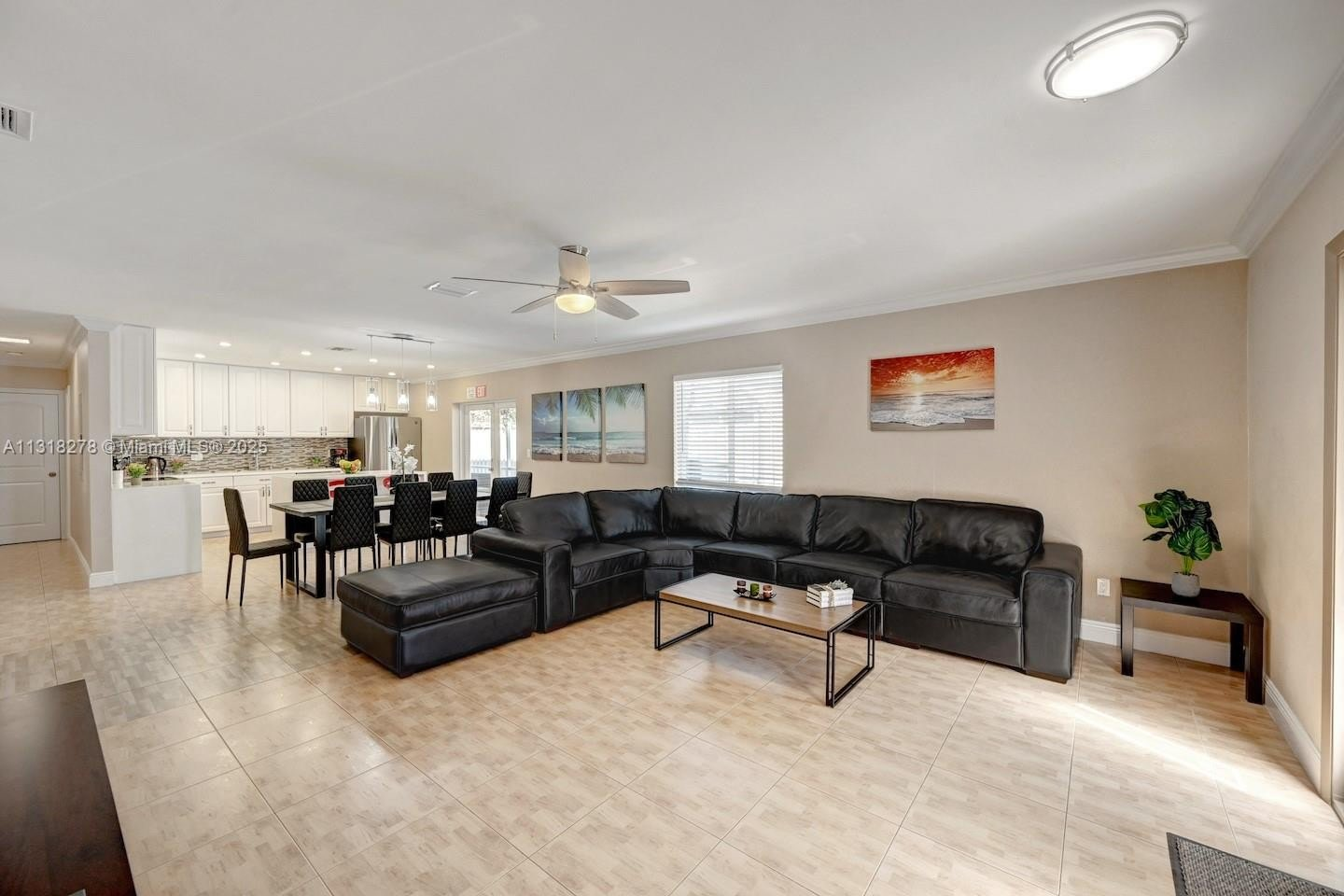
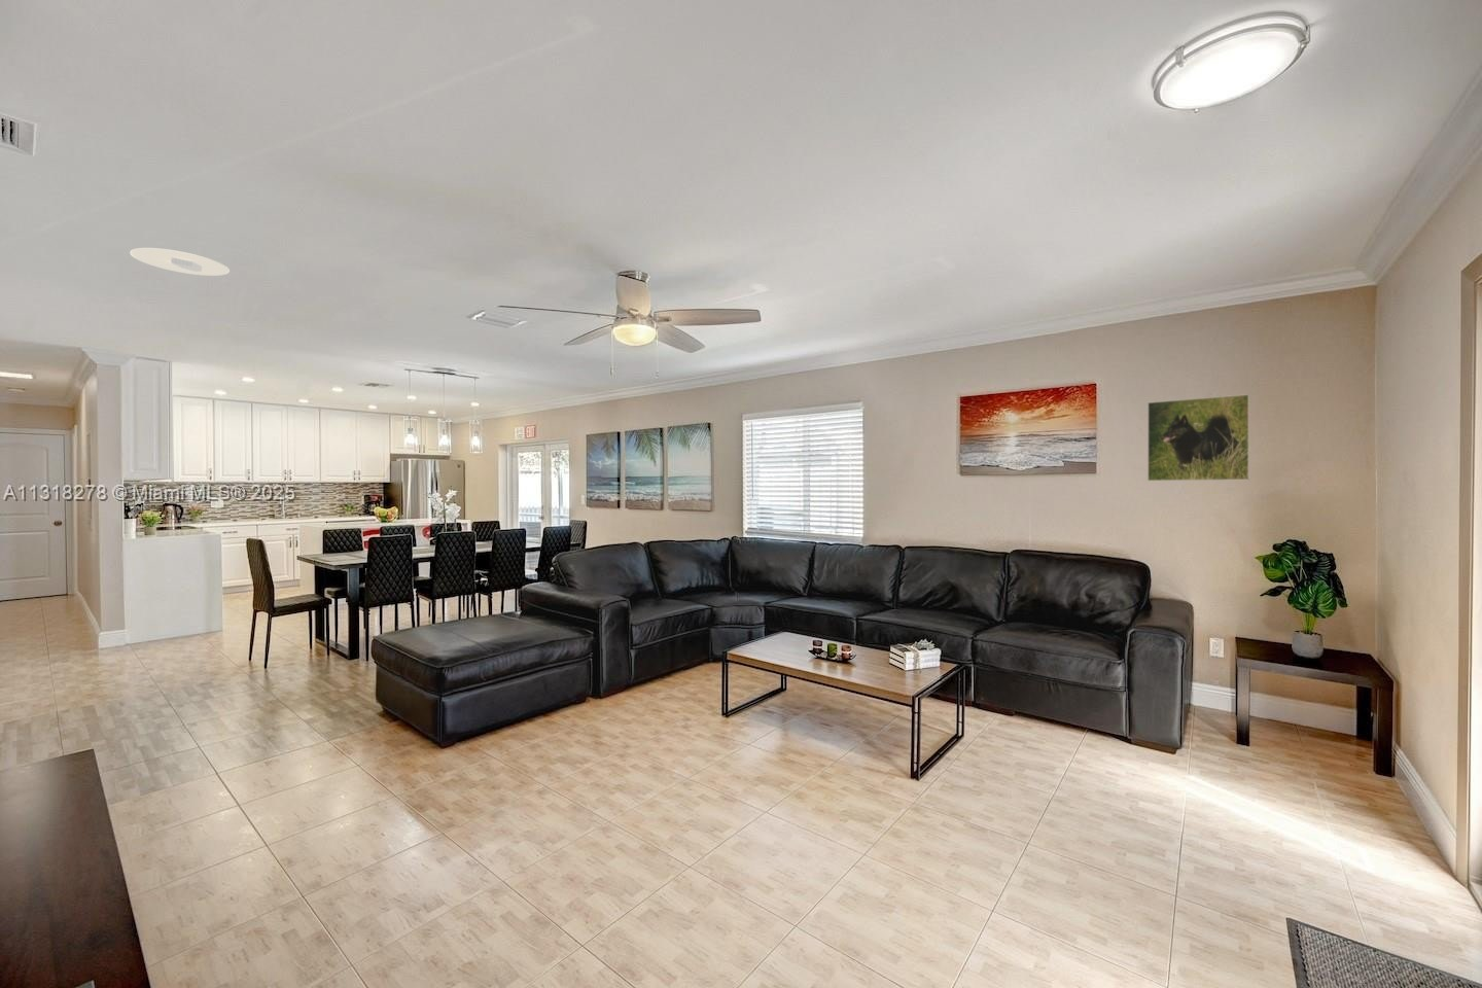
+ recessed light [129,247,230,277]
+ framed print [1147,394,1250,482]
